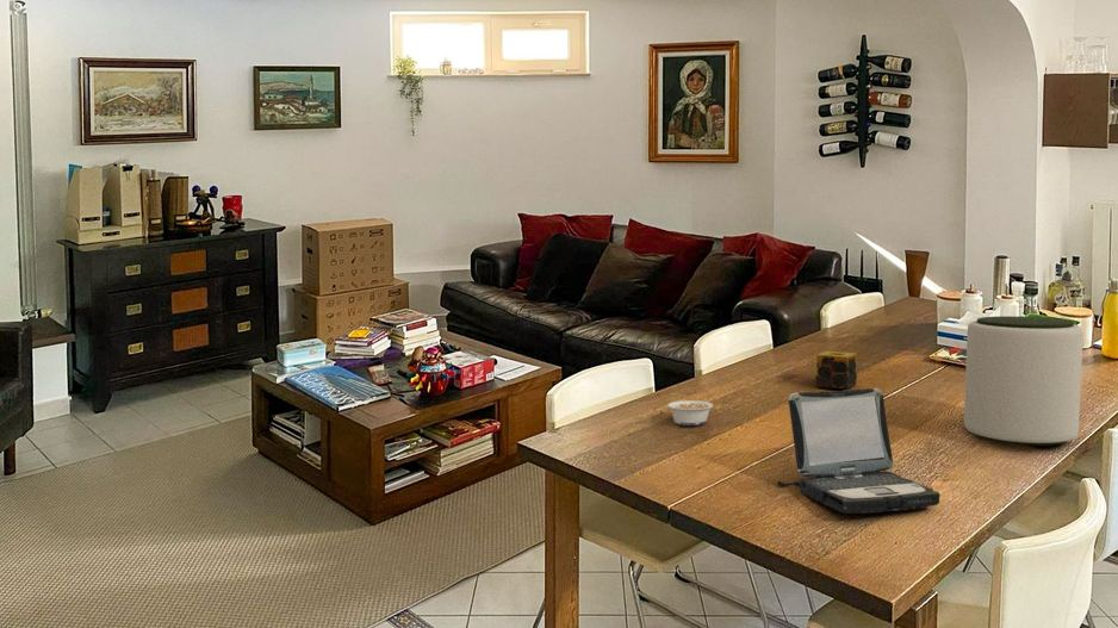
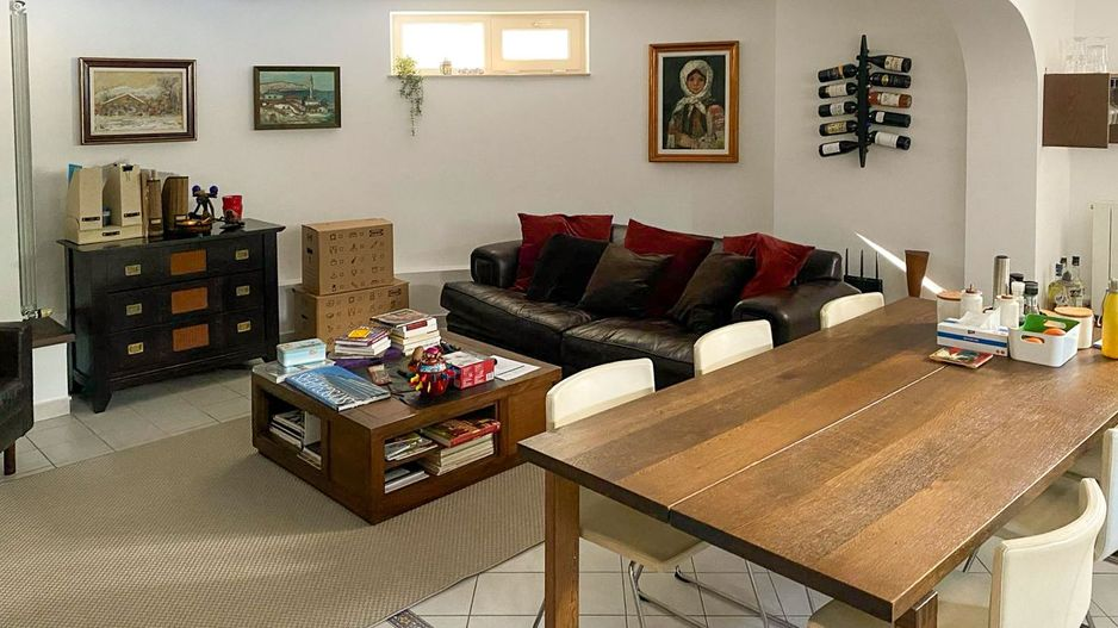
- candle [814,350,858,390]
- legume [662,399,714,427]
- laptop [777,387,942,515]
- plant pot [963,315,1085,447]
